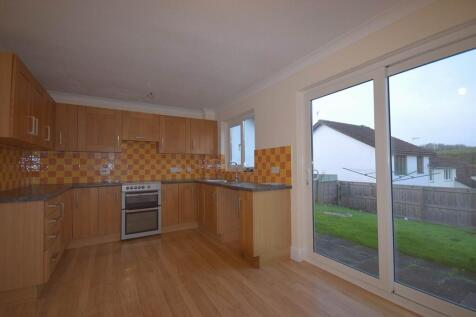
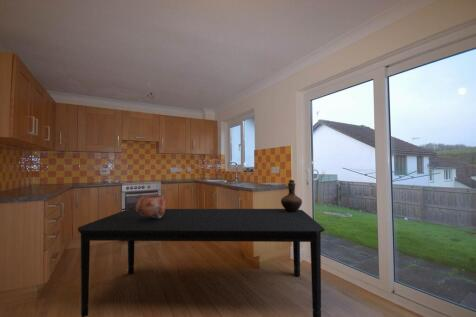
+ jug [280,179,303,212]
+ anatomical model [135,194,166,218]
+ dining table [77,208,325,317]
